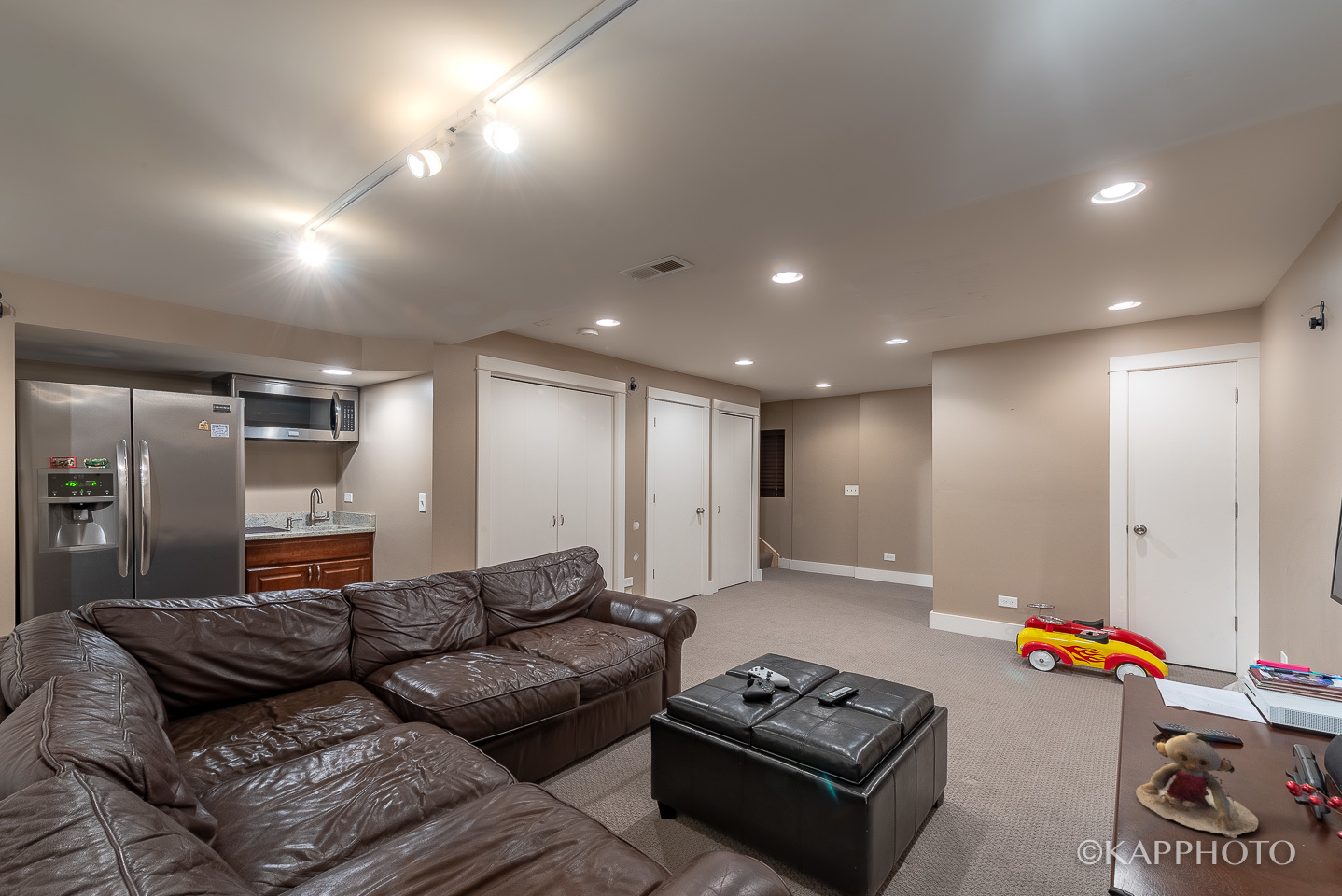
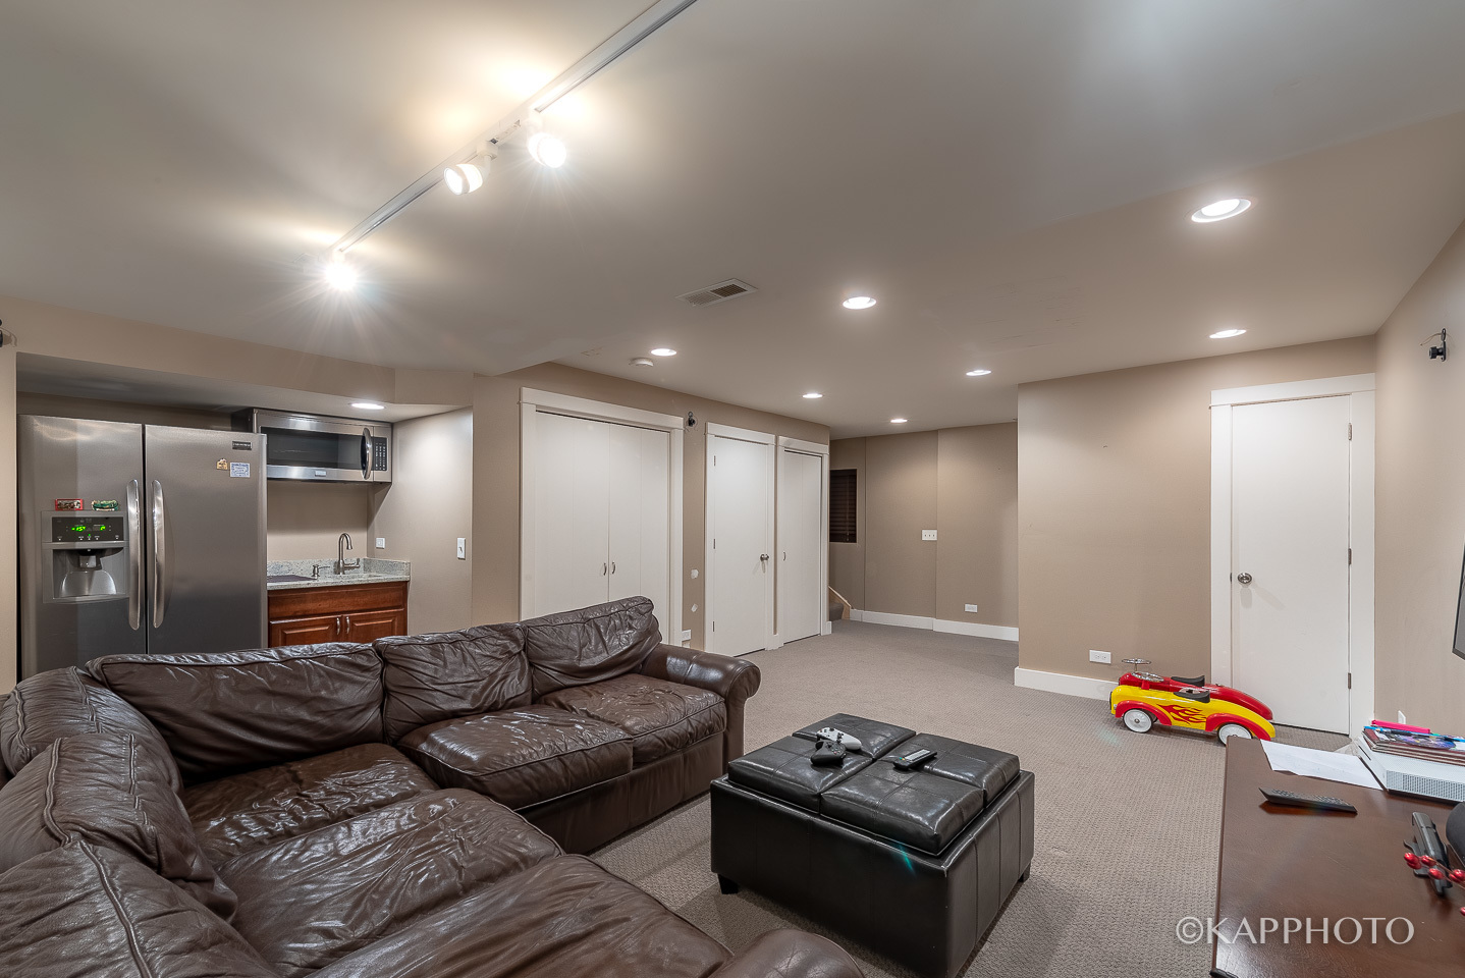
- stuffed animal [1135,730,1259,839]
